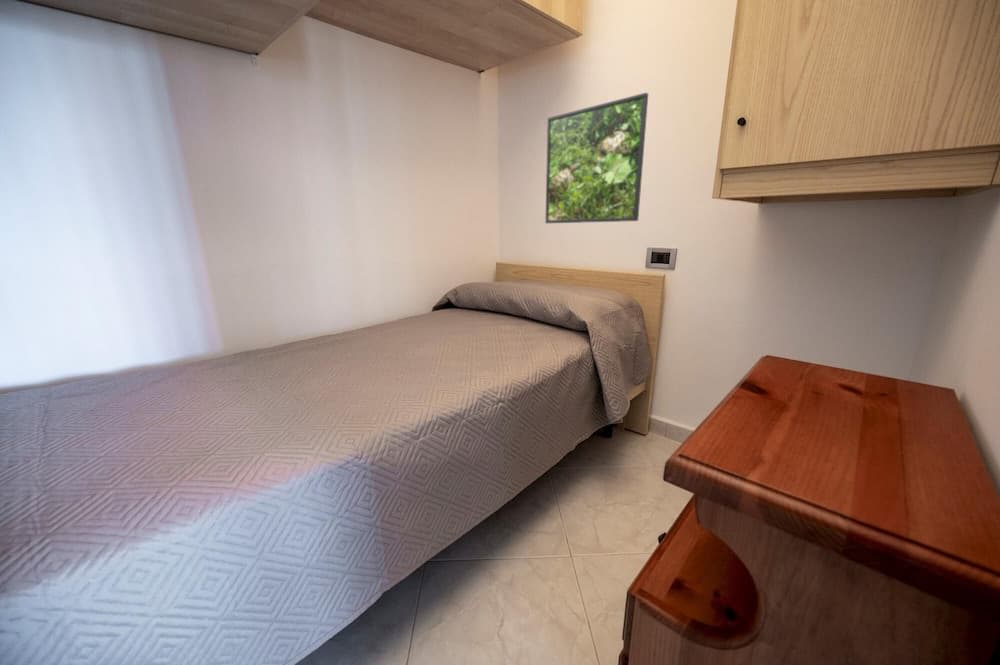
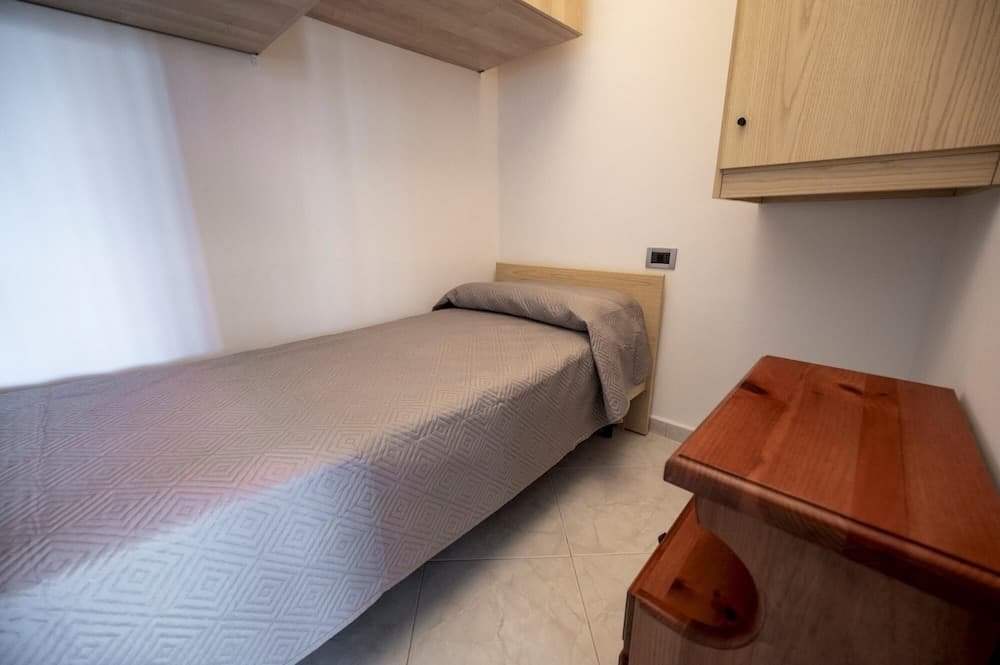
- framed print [544,92,649,224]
